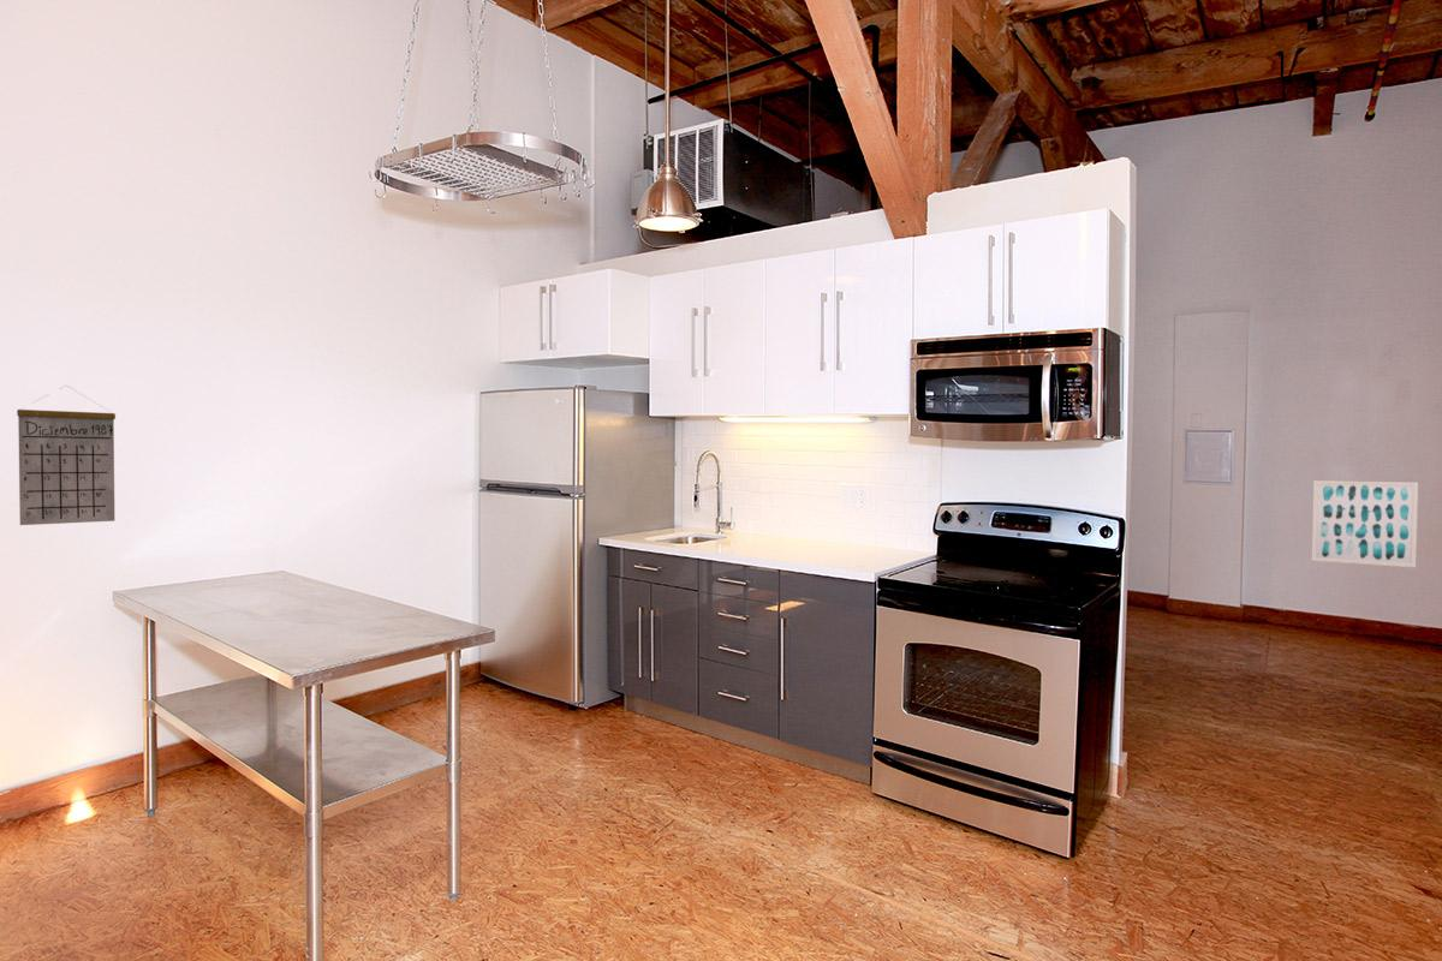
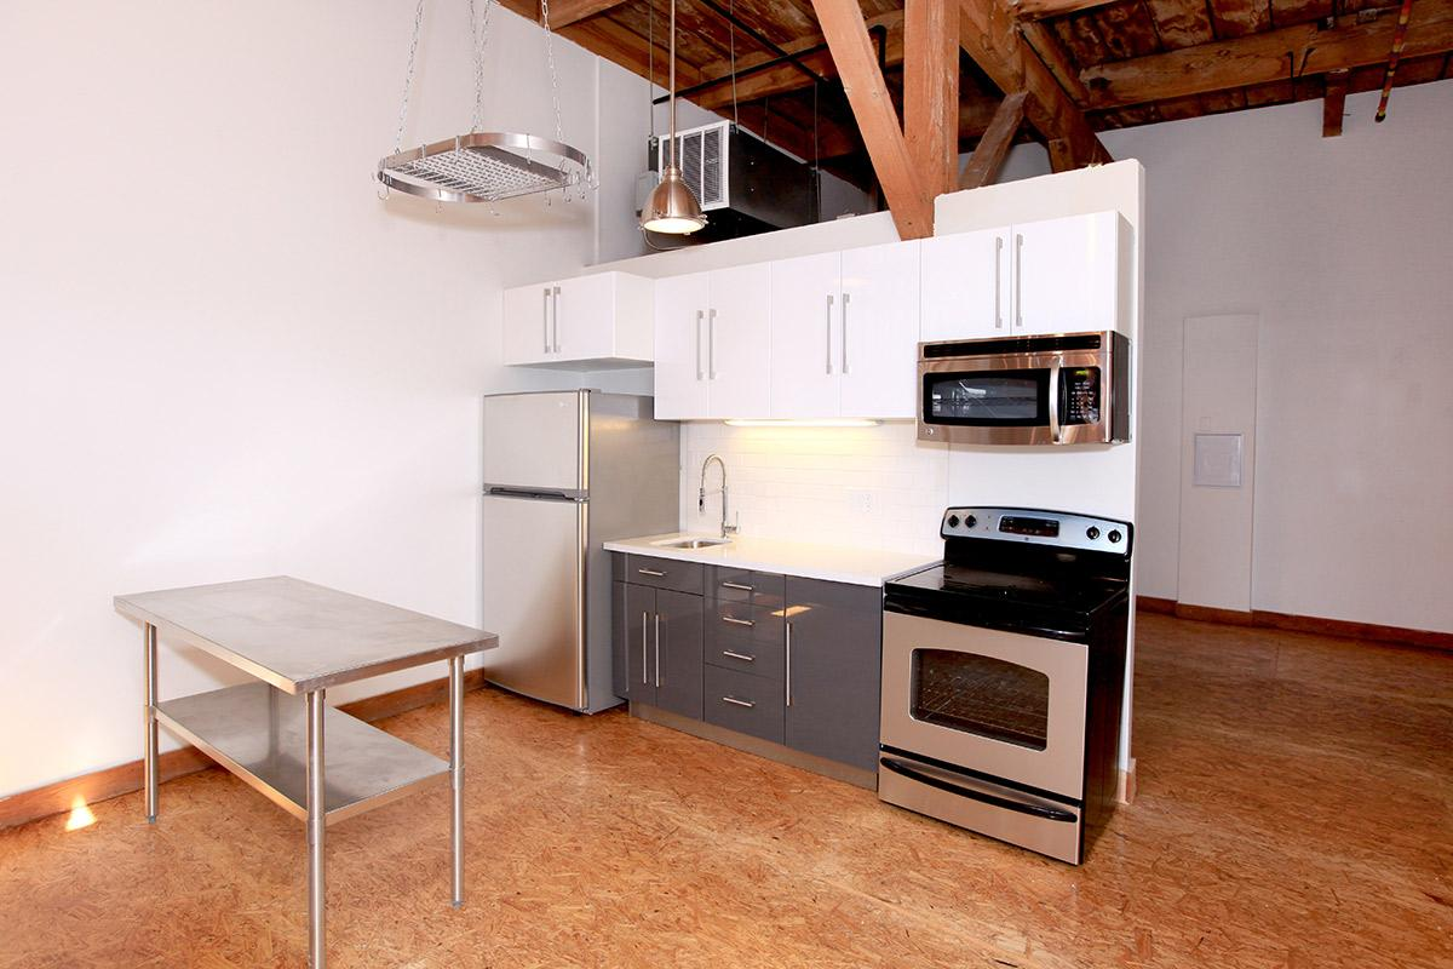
- wall art [1311,479,1419,568]
- calendar [16,384,117,526]
